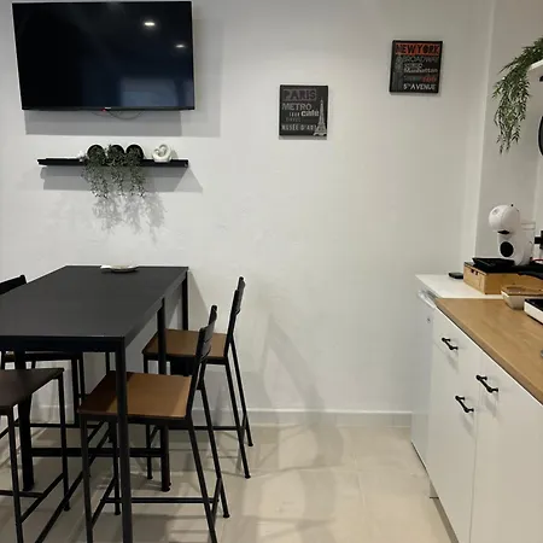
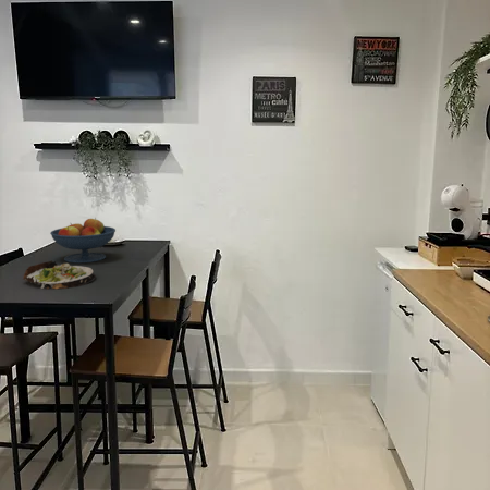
+ salad plate [22,260,97,291]
+ fruit bowl [49,217,117,264]
